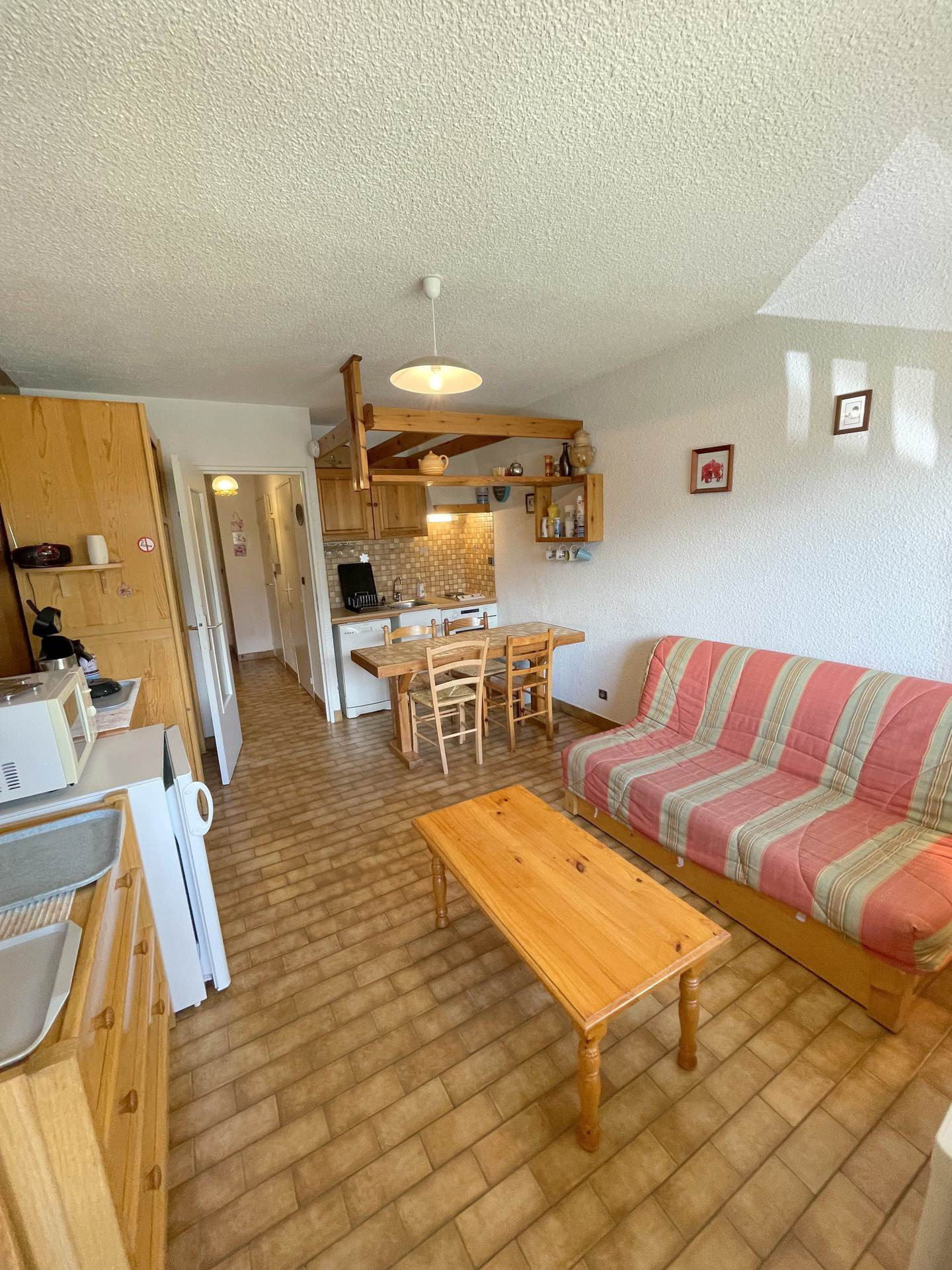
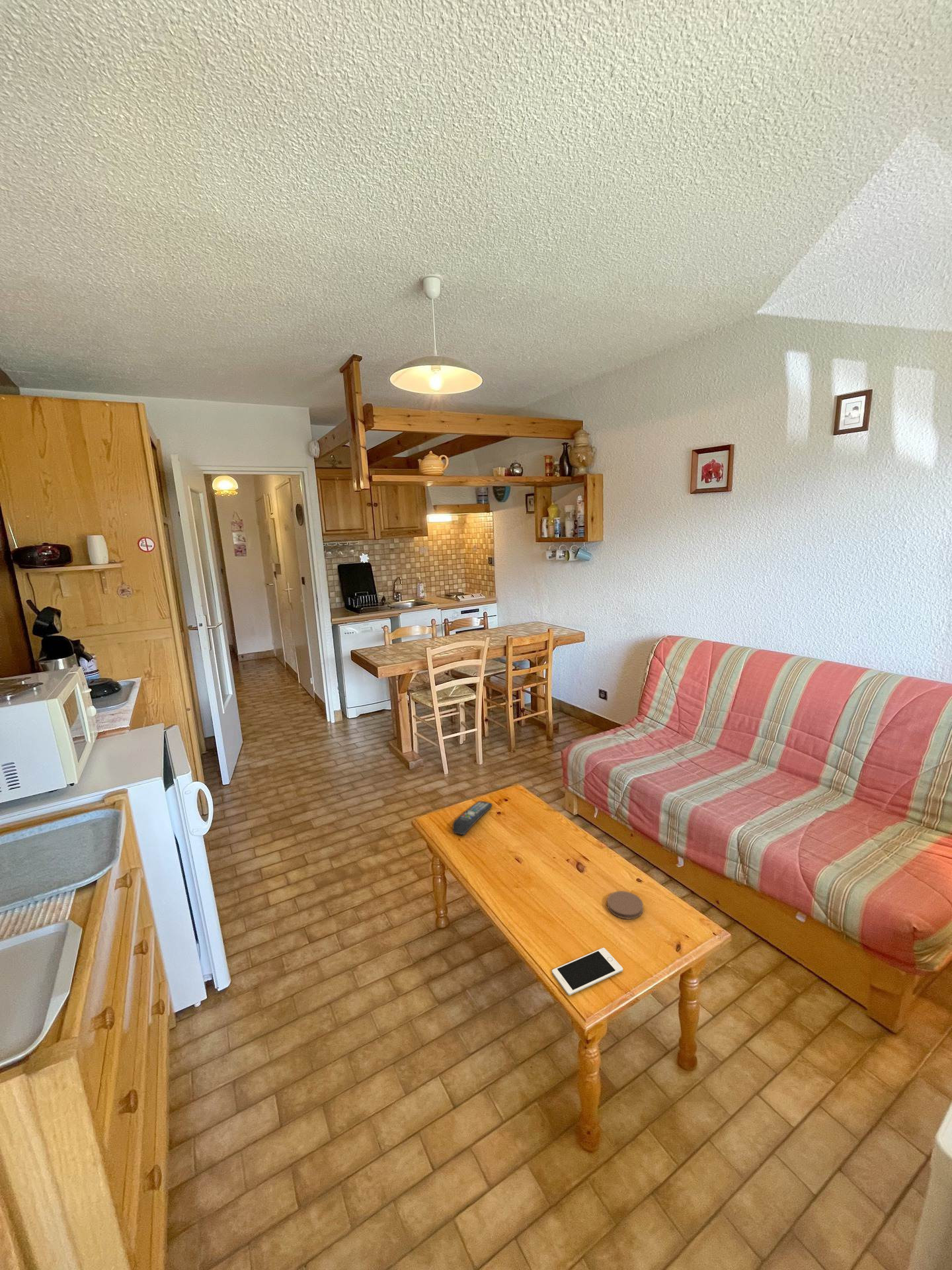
+ cell phone [551,947,623,996]
+ remote control [452,800,493,835]
+ coaster [606,890,644,920]
